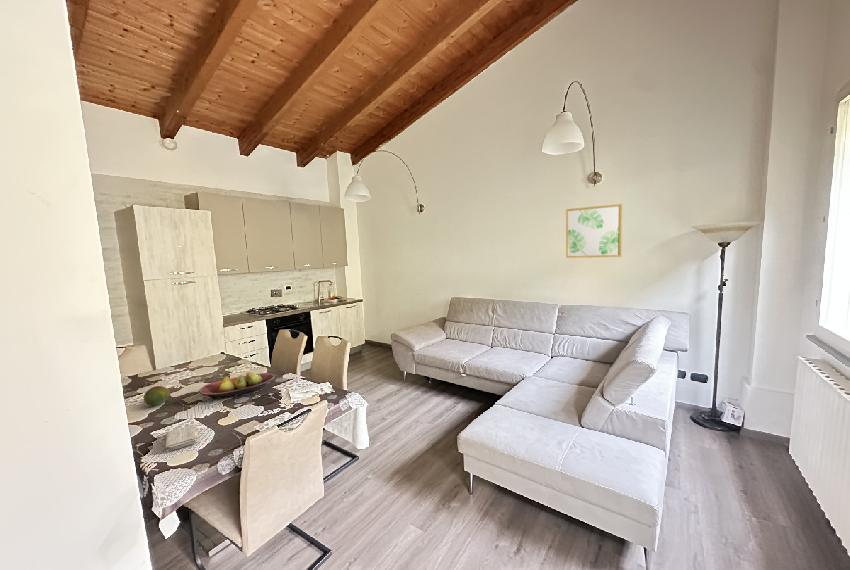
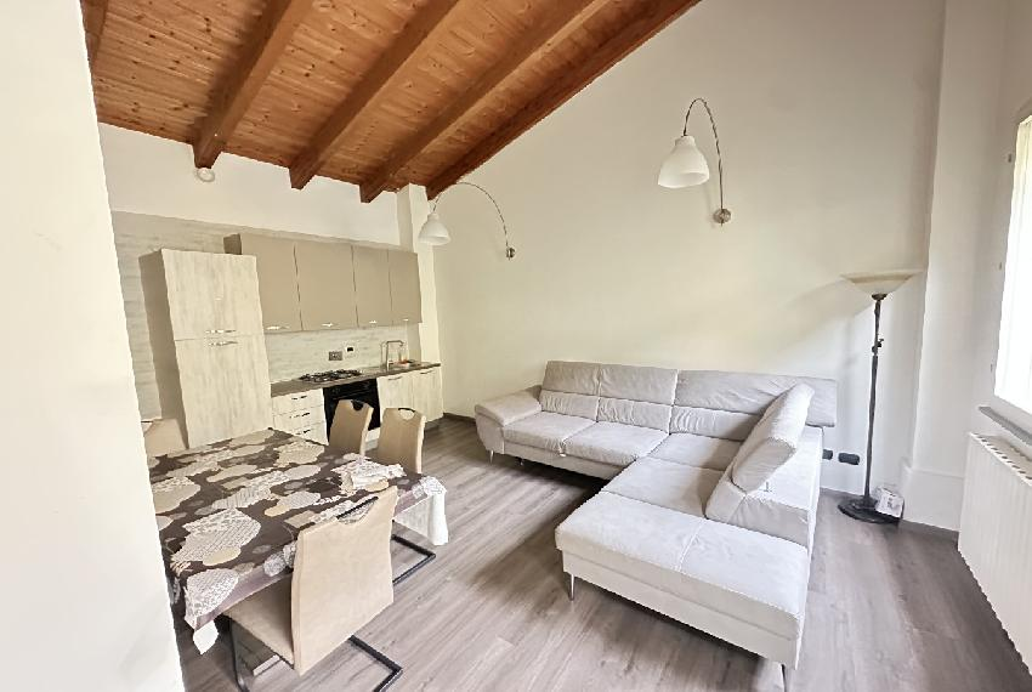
- fruit [143,385,171,407]
- wall art [565,203,623,259]
- fruit bowl [198,371,276,400]
- washcloth [164,423,199,453]
